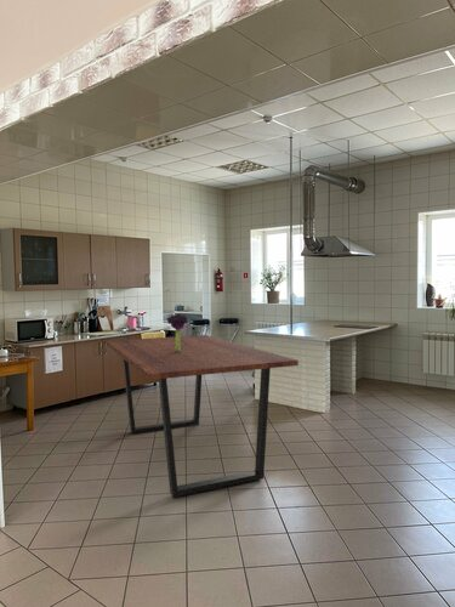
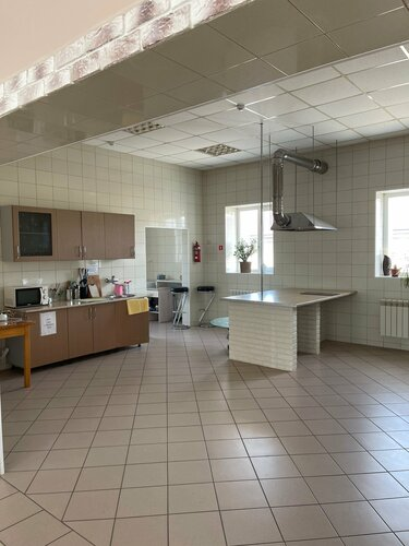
- dining table [104,334,300,498]
- bouquet [166,313,189,352]
